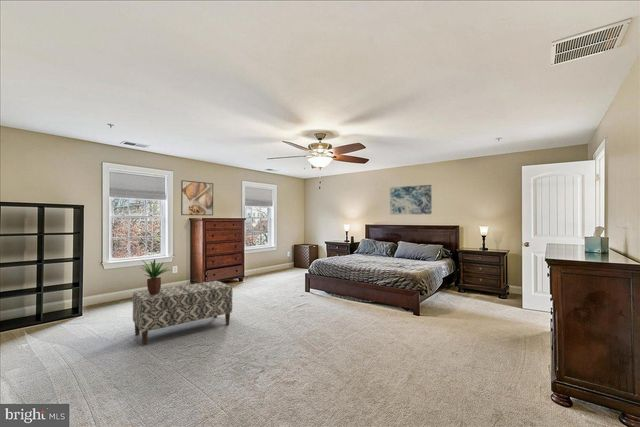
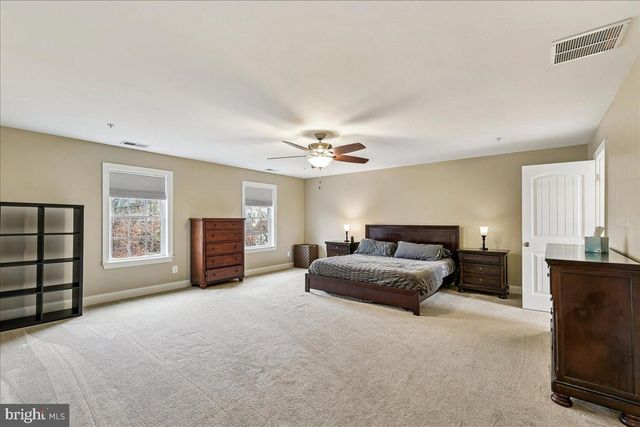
- wall art [389,184,433,216]
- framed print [180,179,214,216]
- bench [131,280,233,346]
- potted plant [140,258,173,295]
